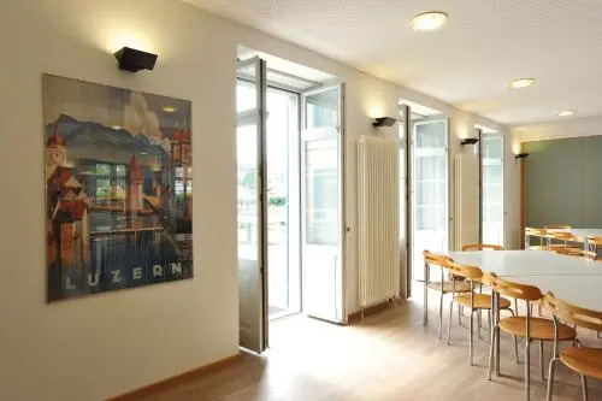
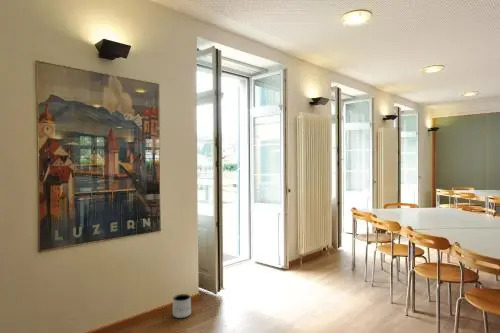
+ planter [172,293,192,319]
